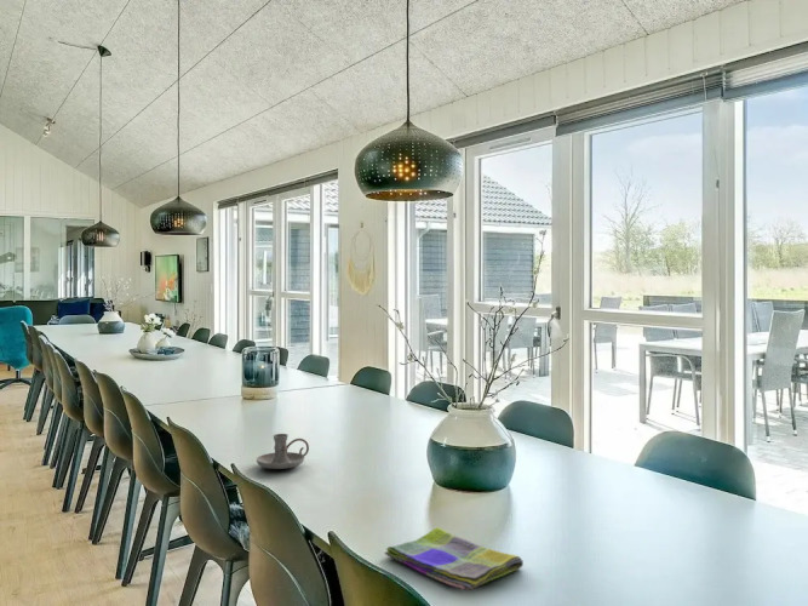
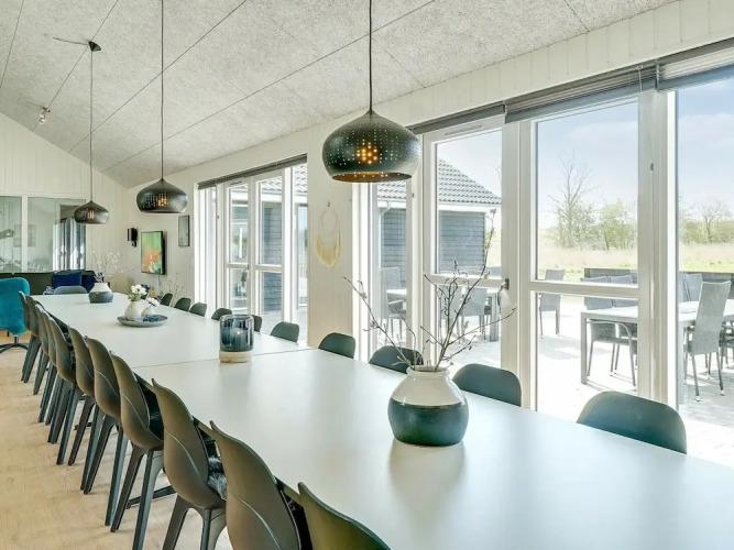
- candle holder [256,433,310,470]
- dish towel [384,526,525,591]
